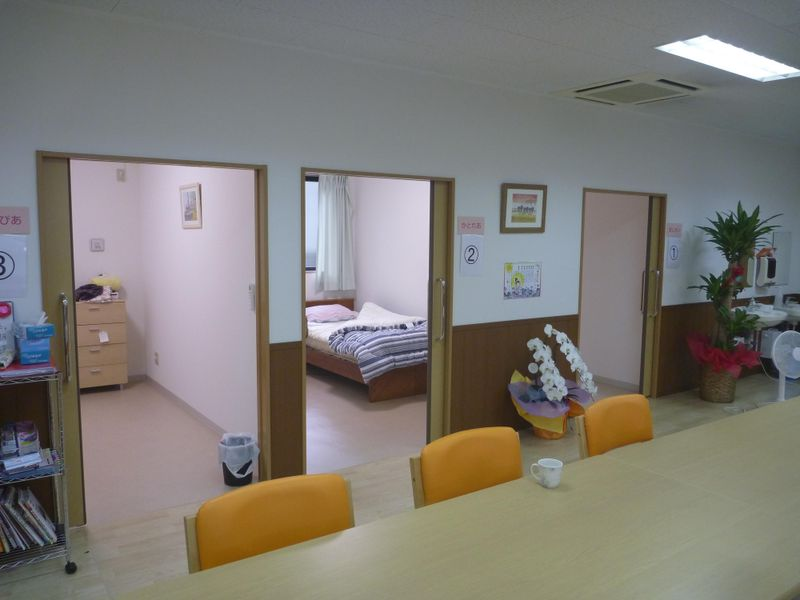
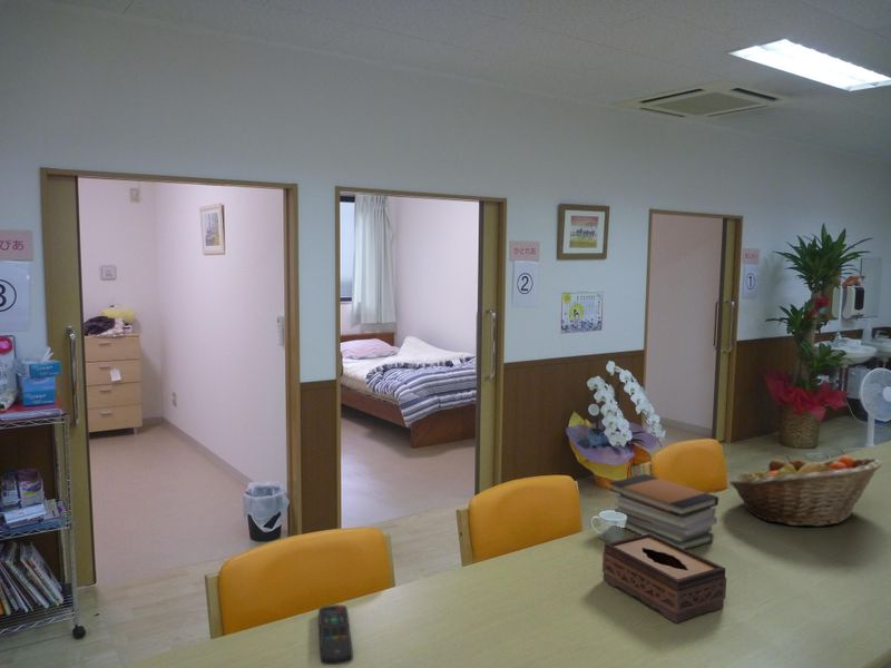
+ book stack [608,473,719,550]
+ tissue box [601,533,727,625]
+ remote control [317,603,354,666]
+ fruit basket [728,454,883,528]
